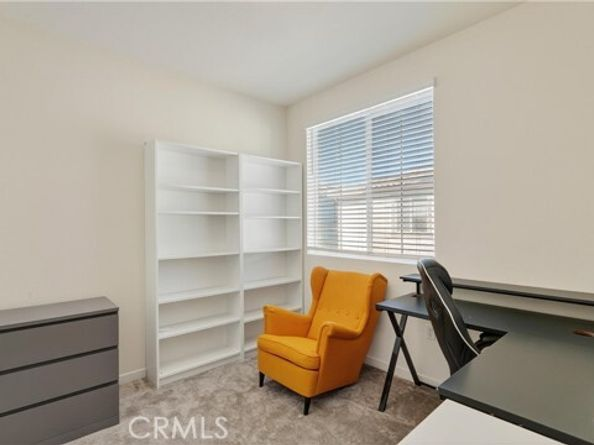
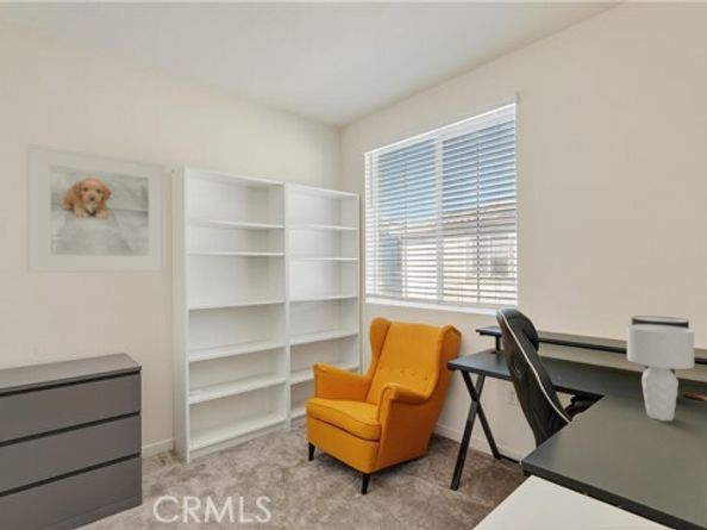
+ table lamp [626,314,695,422]
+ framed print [26,142,167,274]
